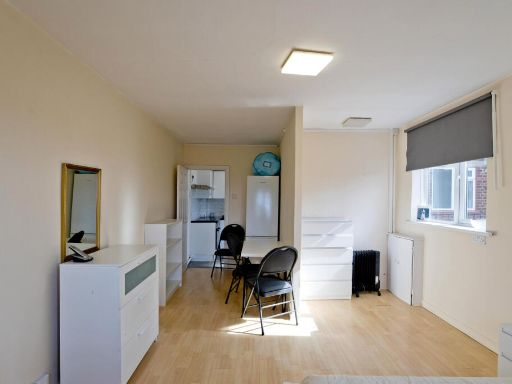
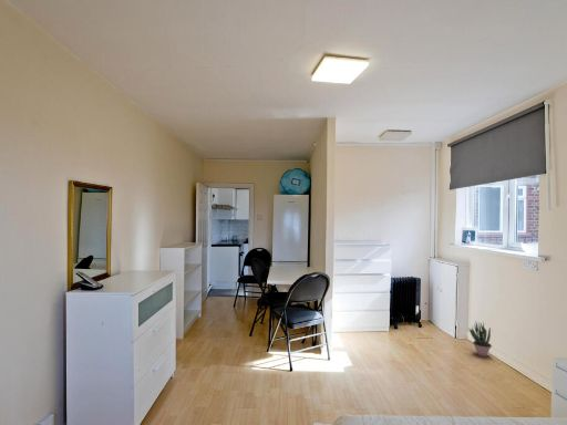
+ potted plant [467,321,493,357]
